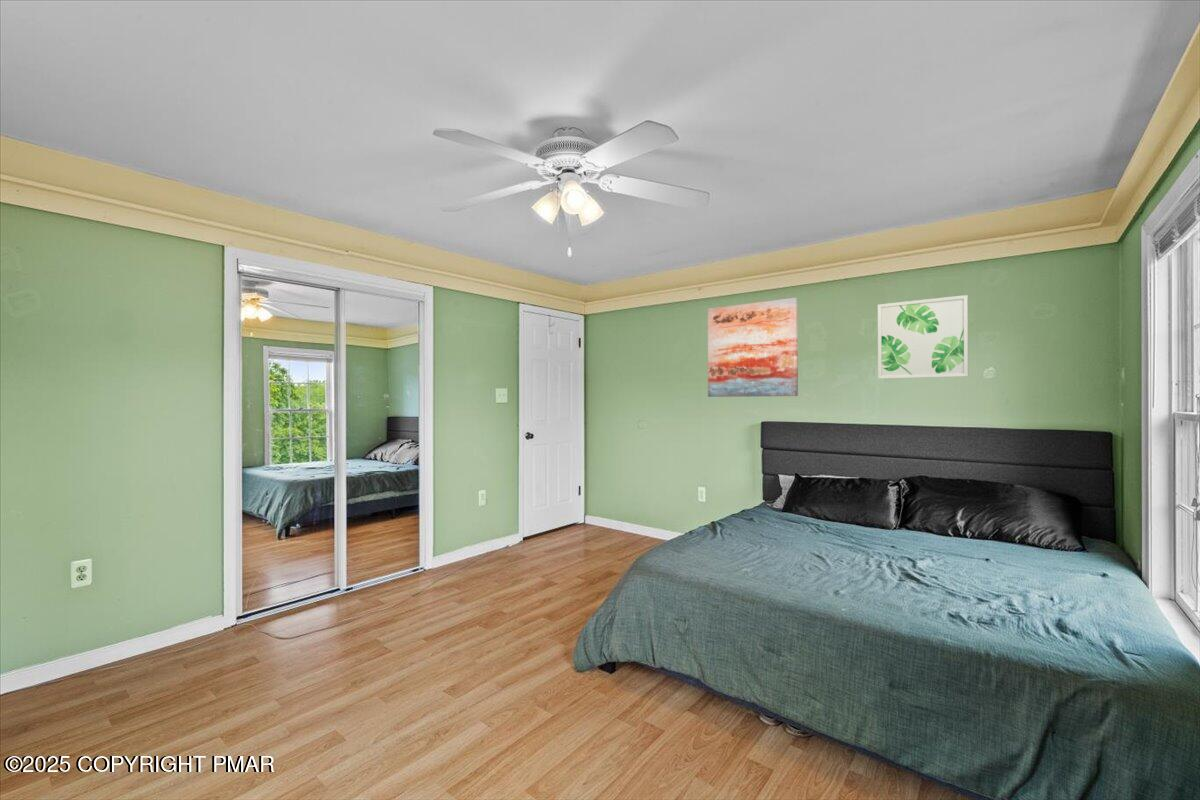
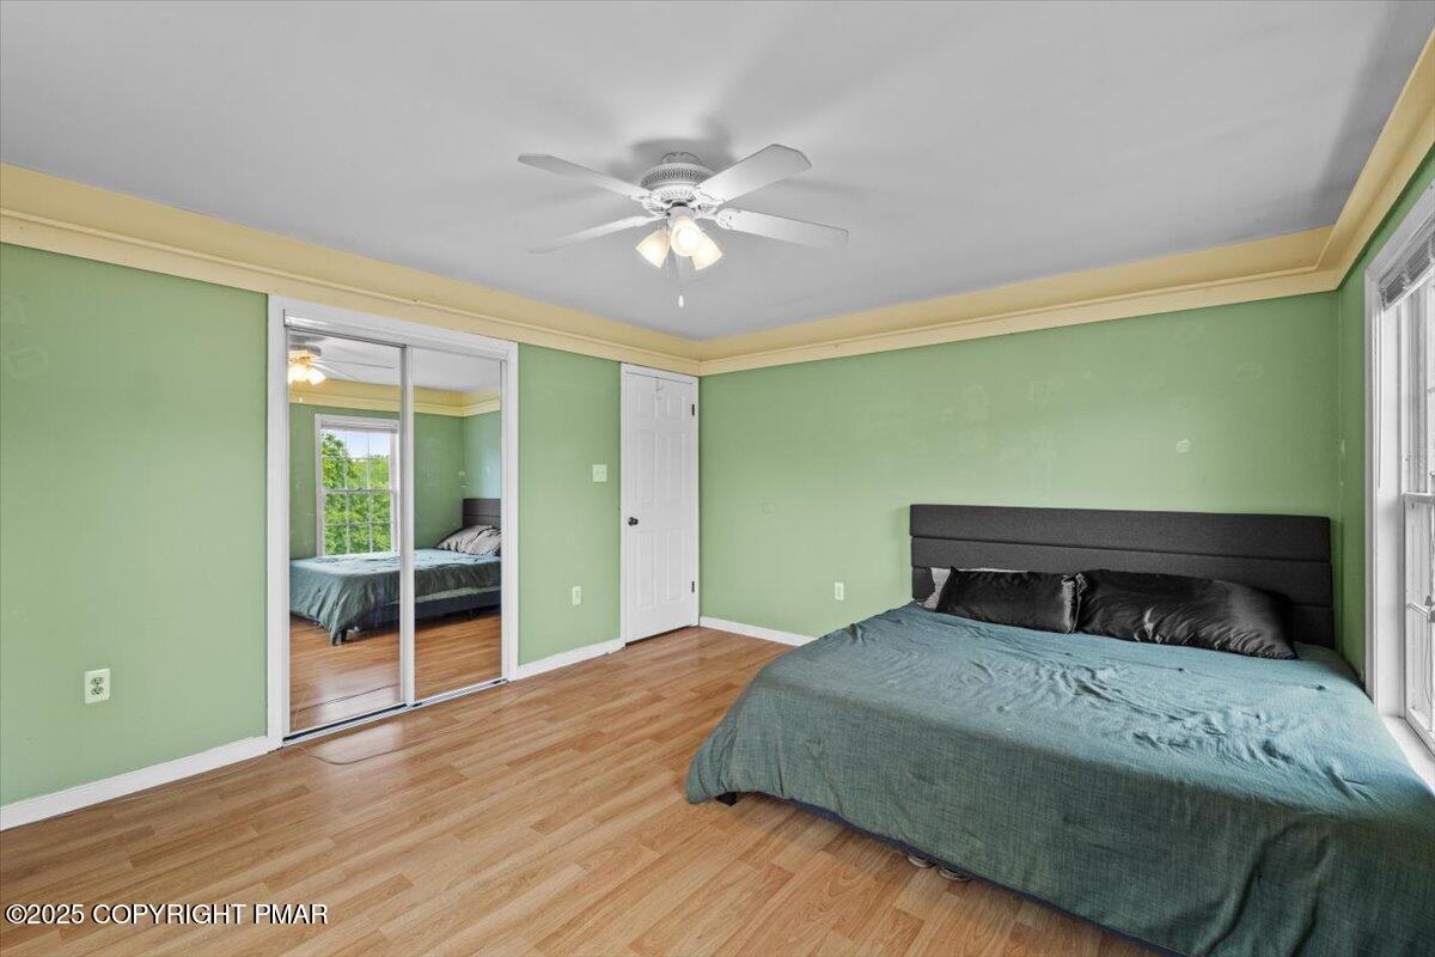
- wall art [877,294,969,380]
- wall art [707,297,799,398]
